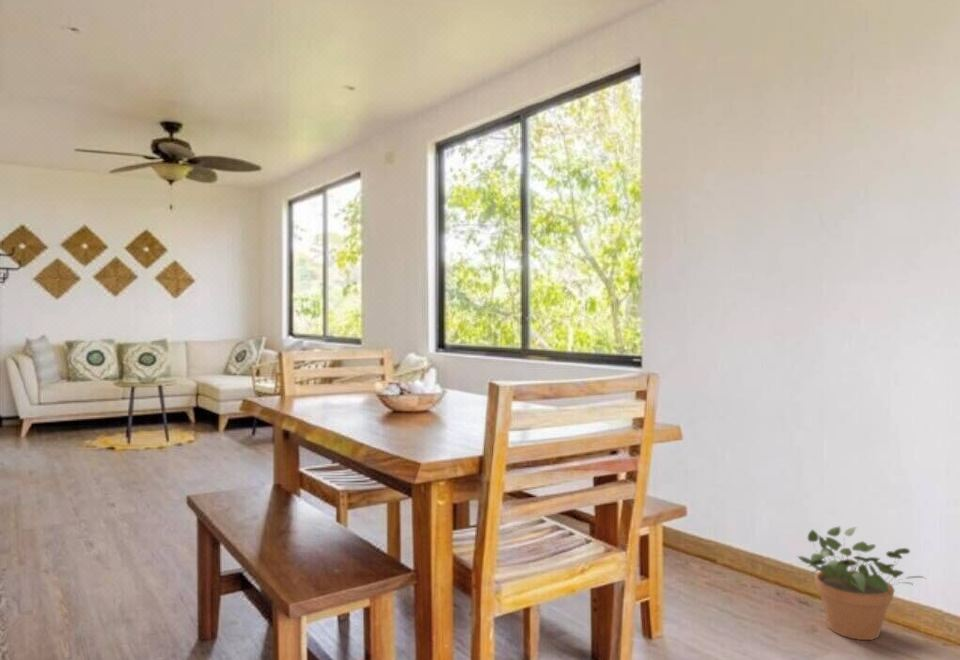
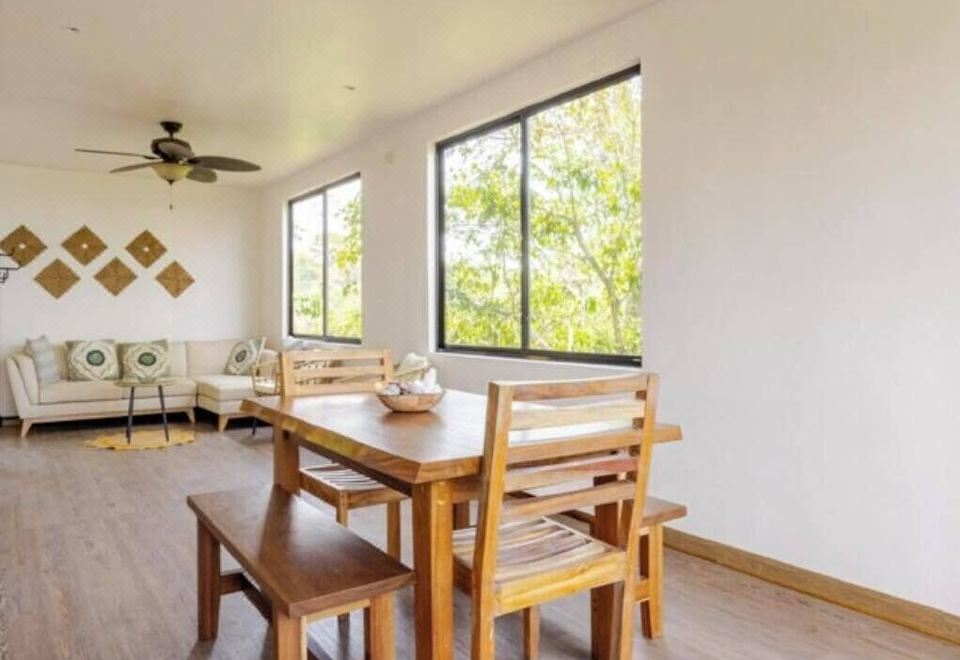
- potted plant [797,525,926,641]
